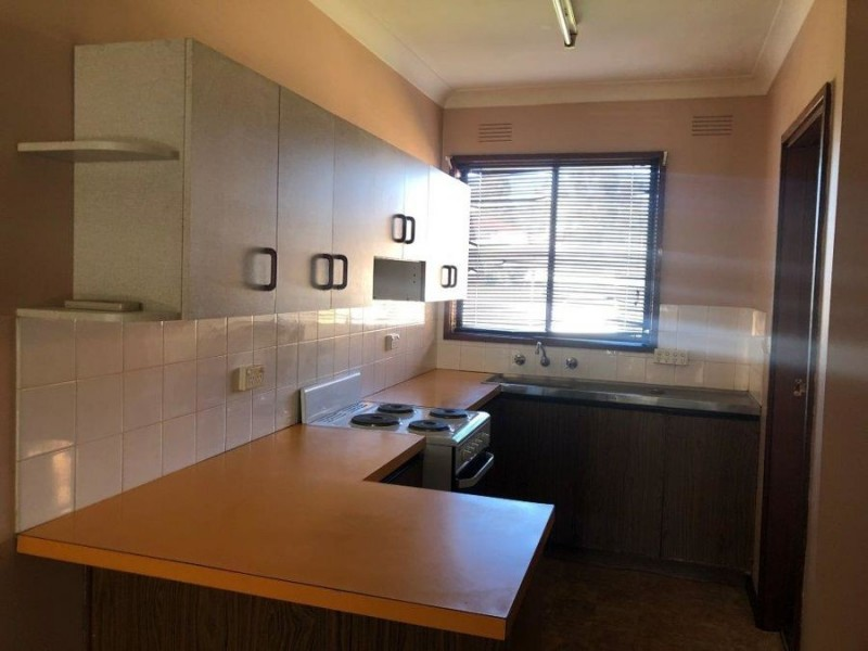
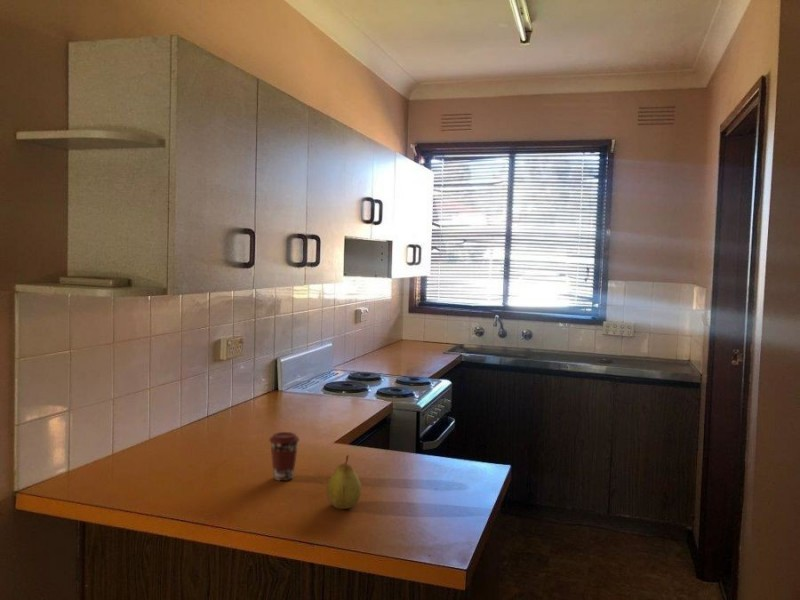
+ coffee cup [268,431,301,482]
+ fruit [325,454,362,510]
